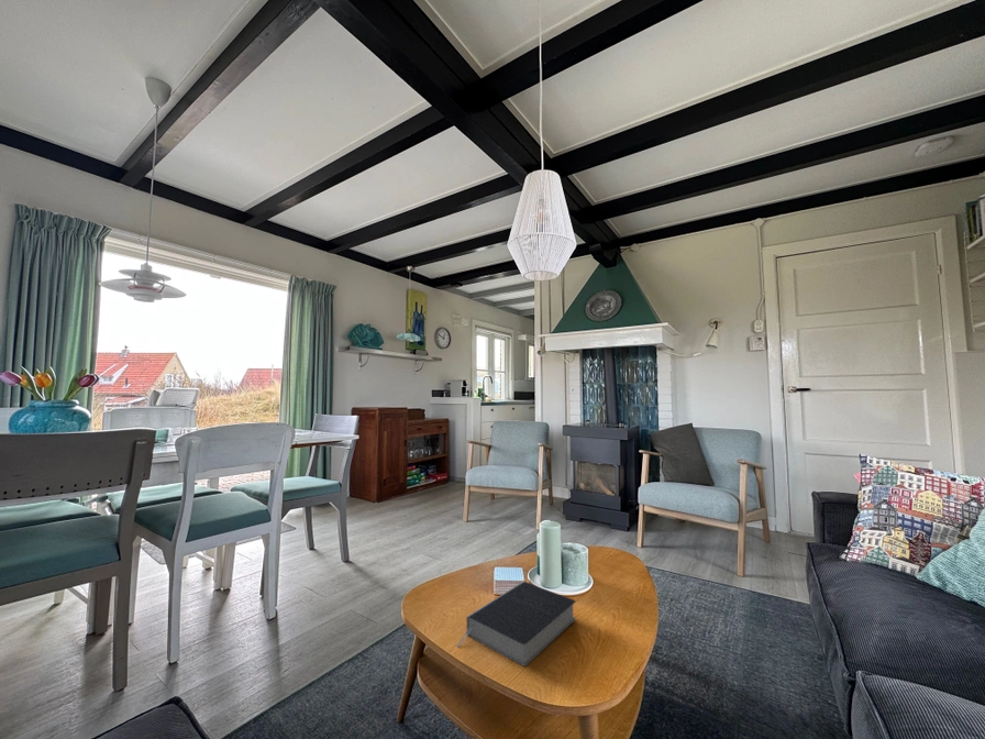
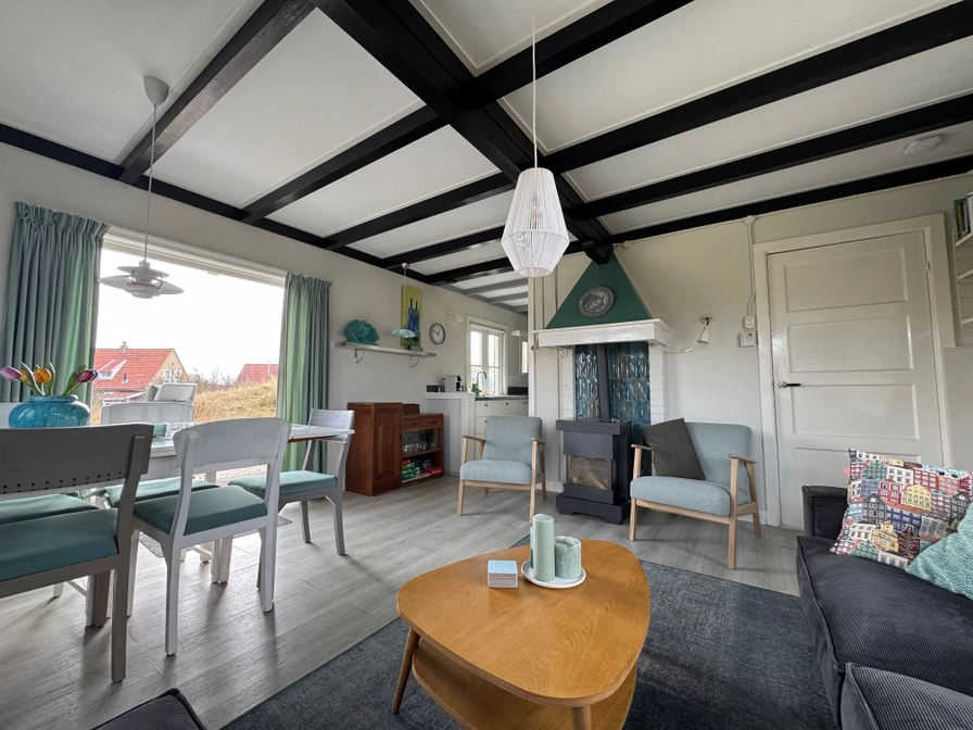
- book [455,581,577,668]
